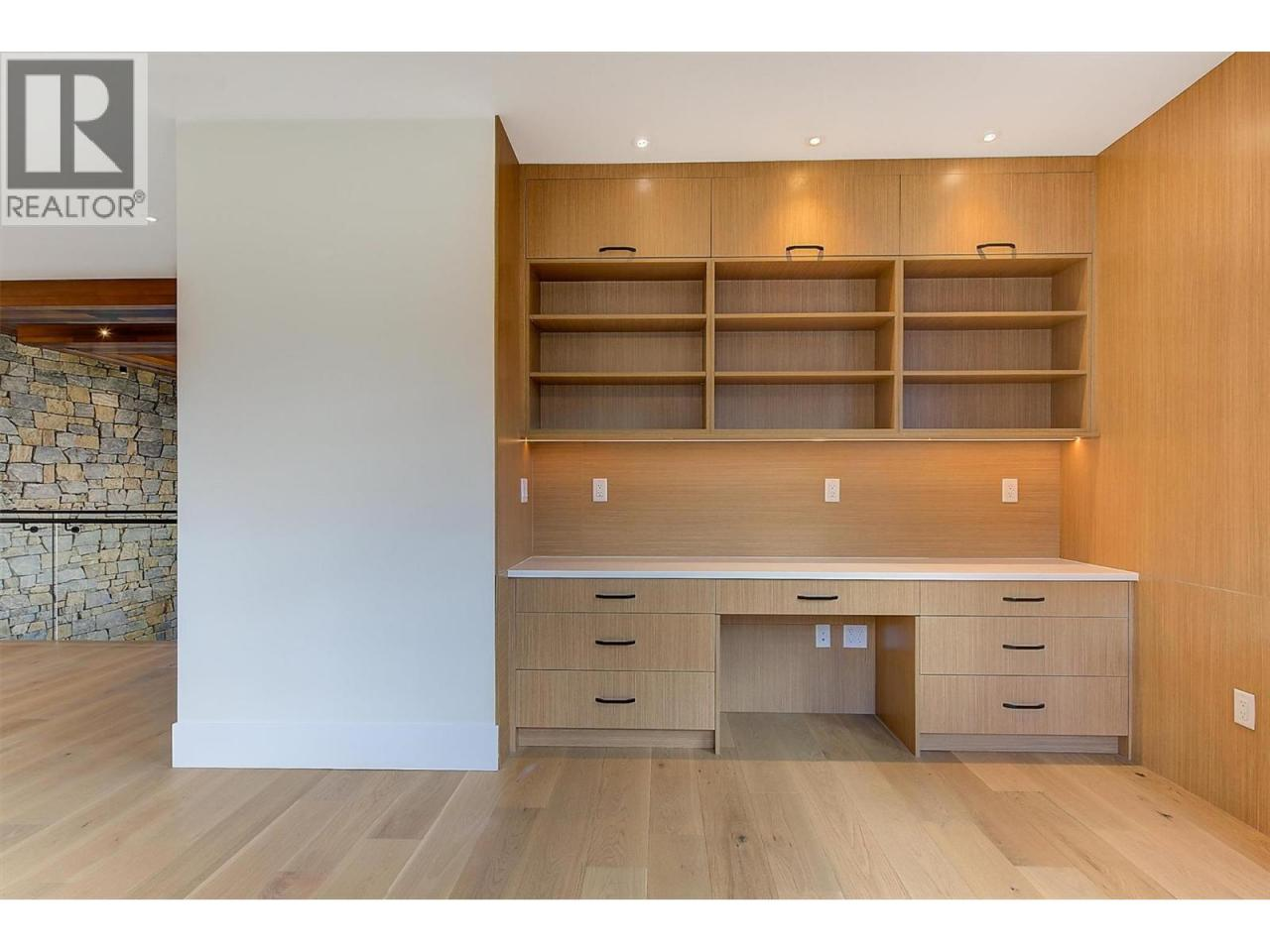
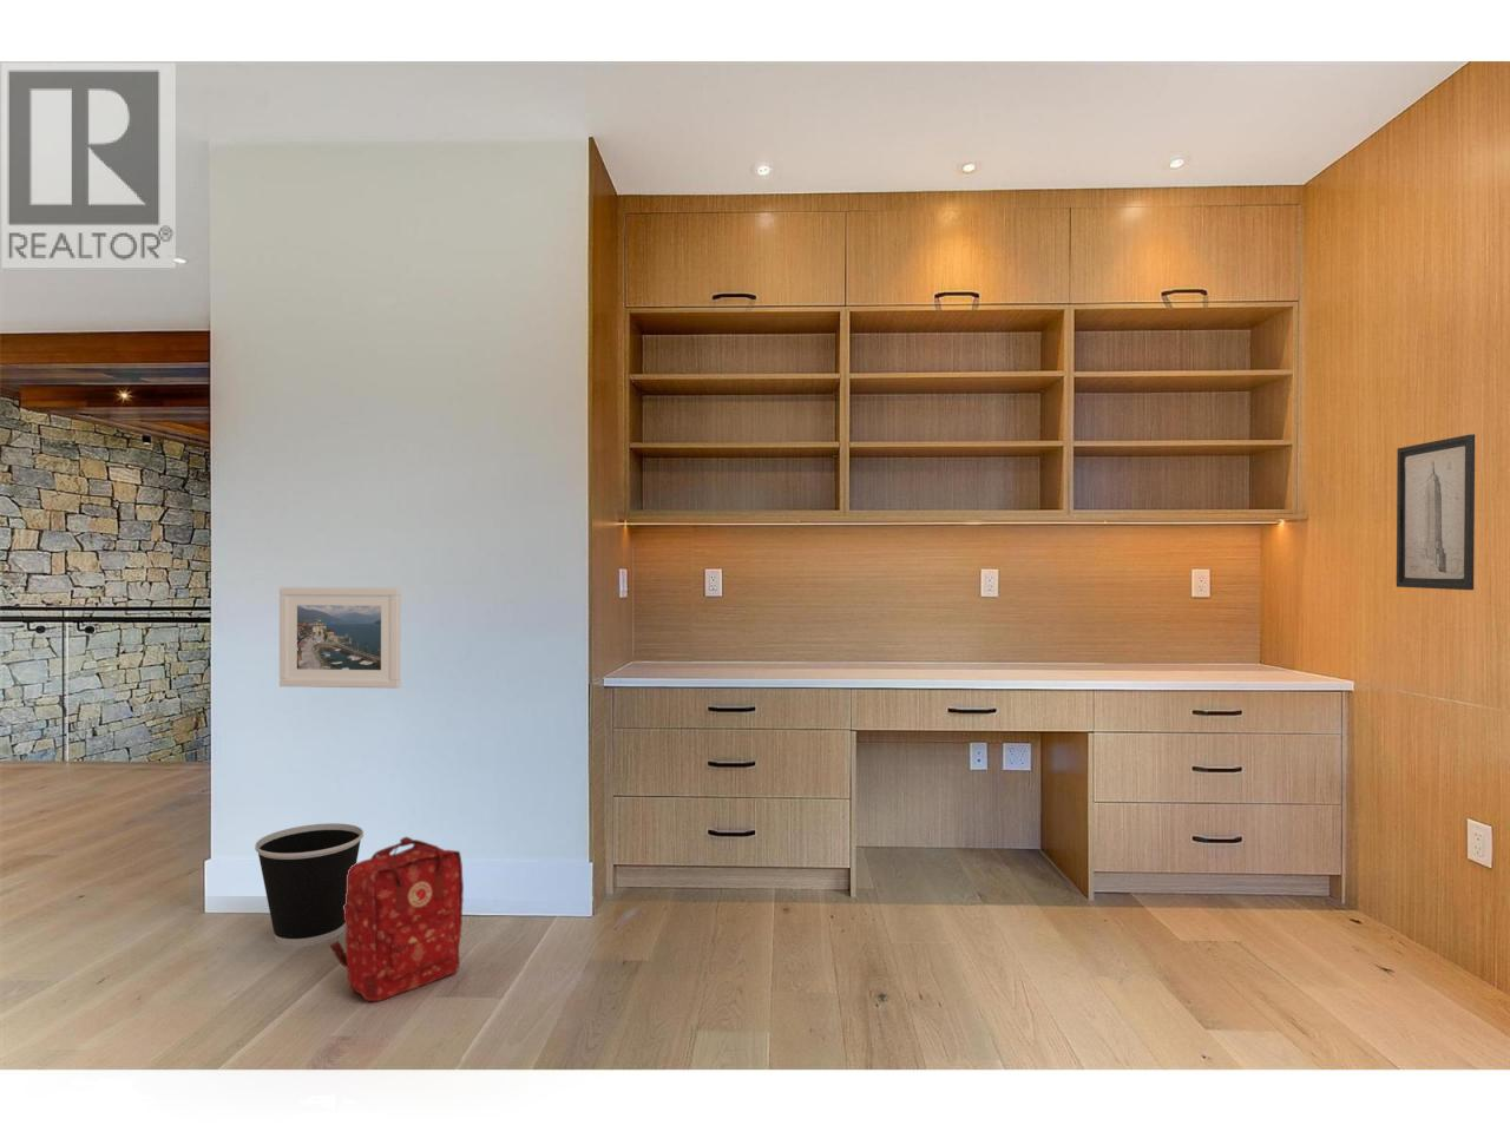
+ wastebasket [253,822,365,948]
+ wall art [1396,433,1476,591]
+ backpack [328,836,465,1002]
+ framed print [278,586,401,690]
